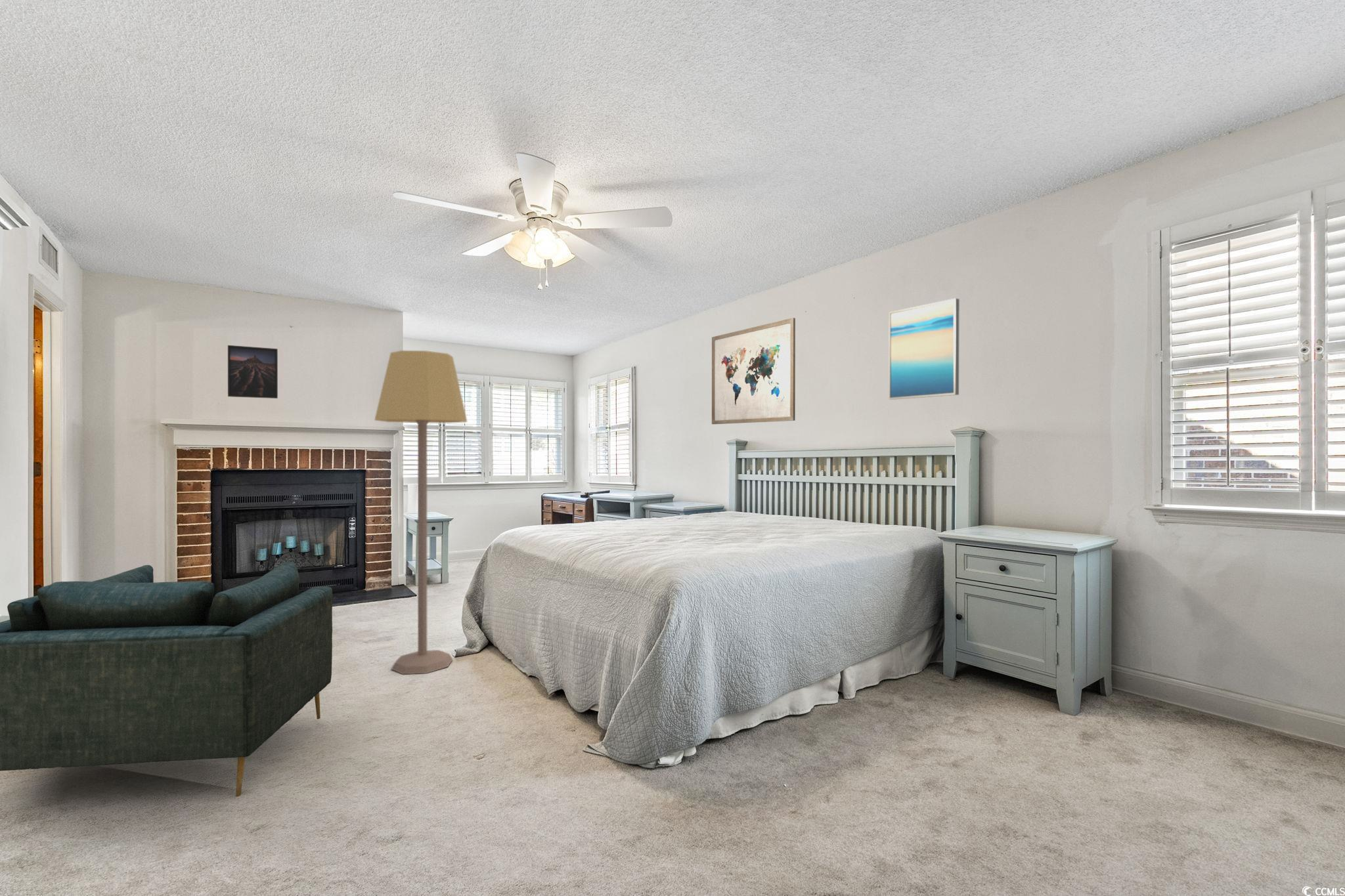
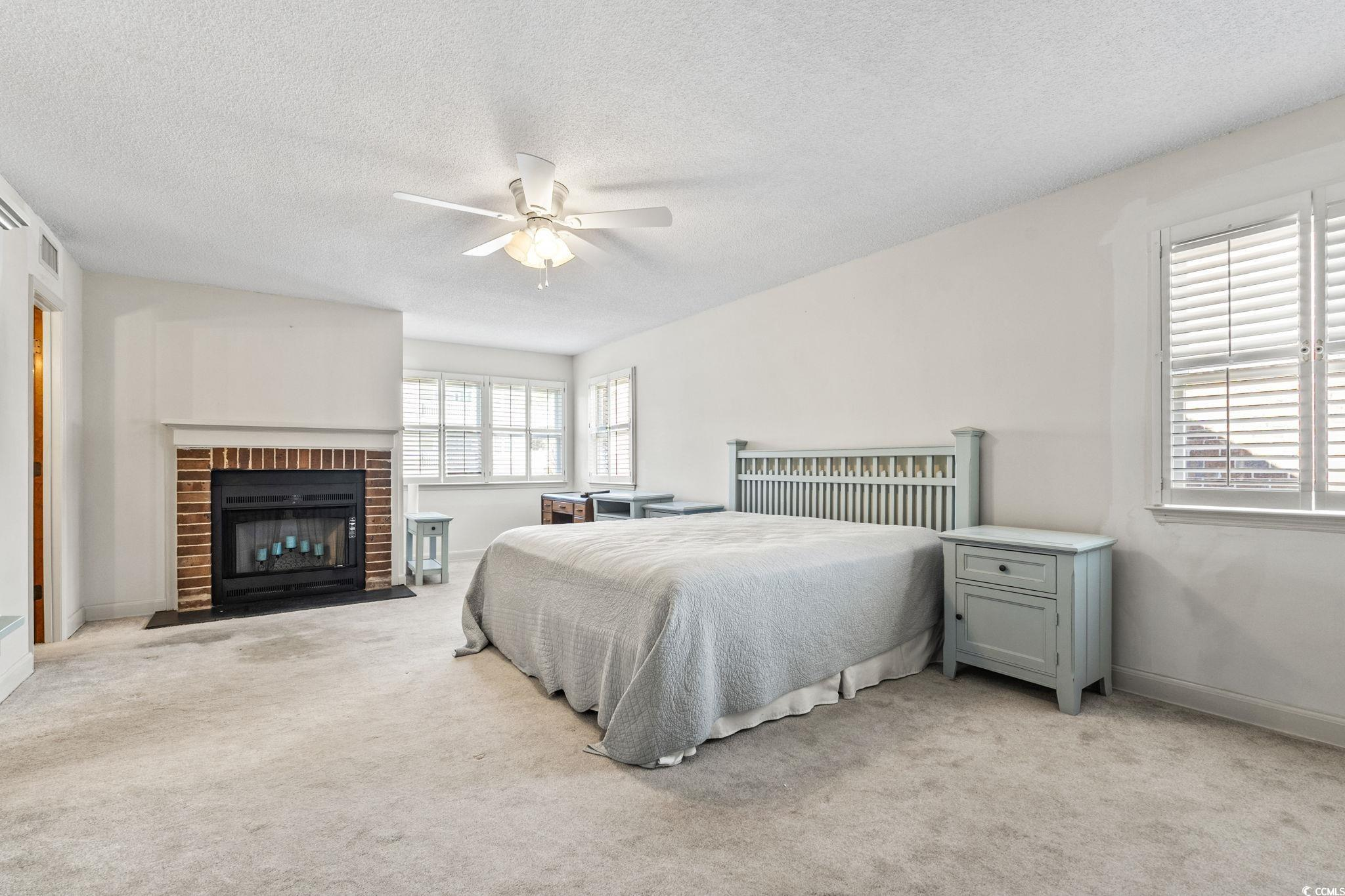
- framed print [227,345,278,399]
- wall art [711,317,796,425]
- wall art [889,297,960,400]
- armchair [0,561,334,797]
- lamp [374,350,468,675]
